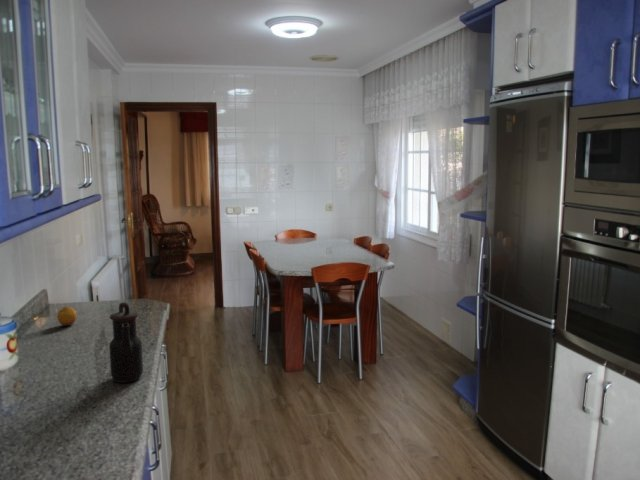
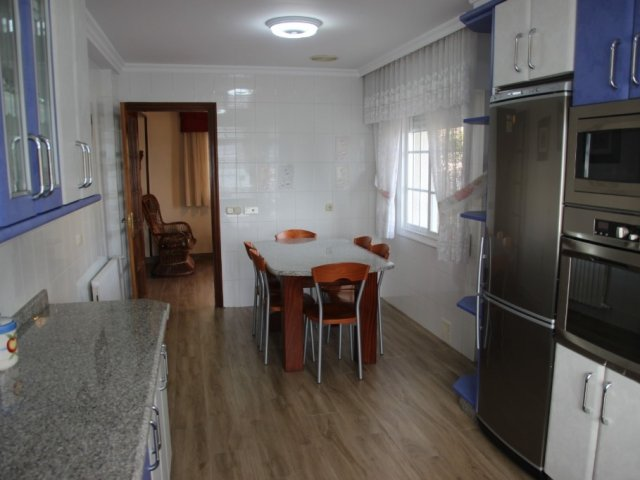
- fruit [56,306,77,327]
- teapot [108,301,144,384]
